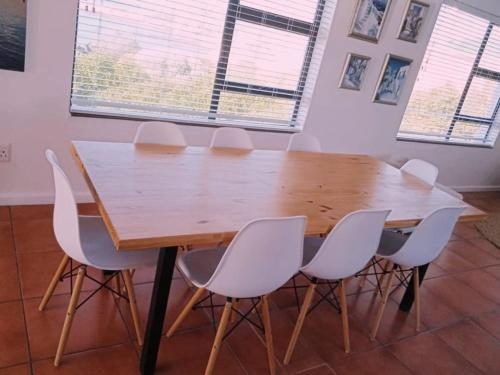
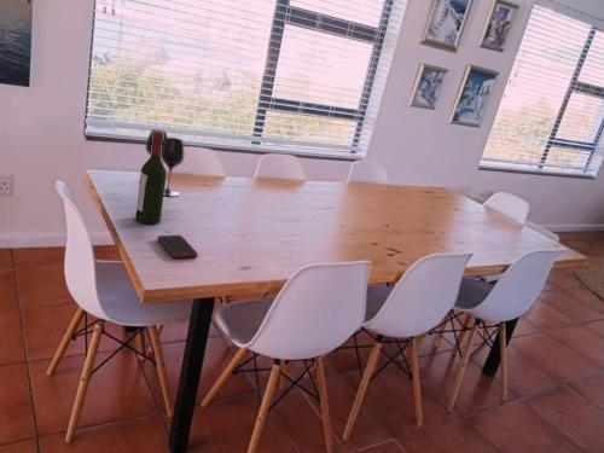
+ wine glass [145,128,185,198]
+ cell phone [157,234,199,260]
+ wine bottle [134,132,168,226]
